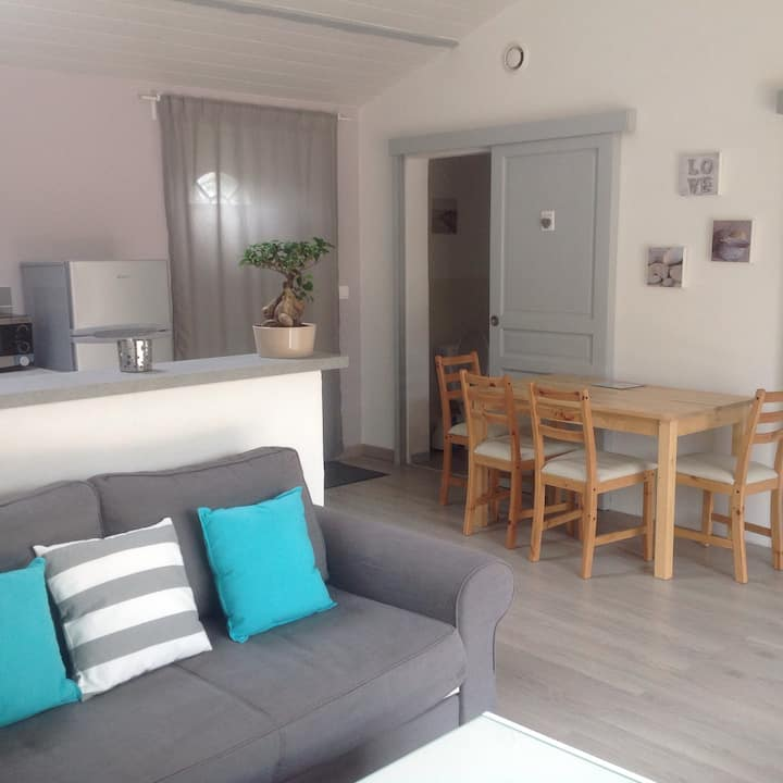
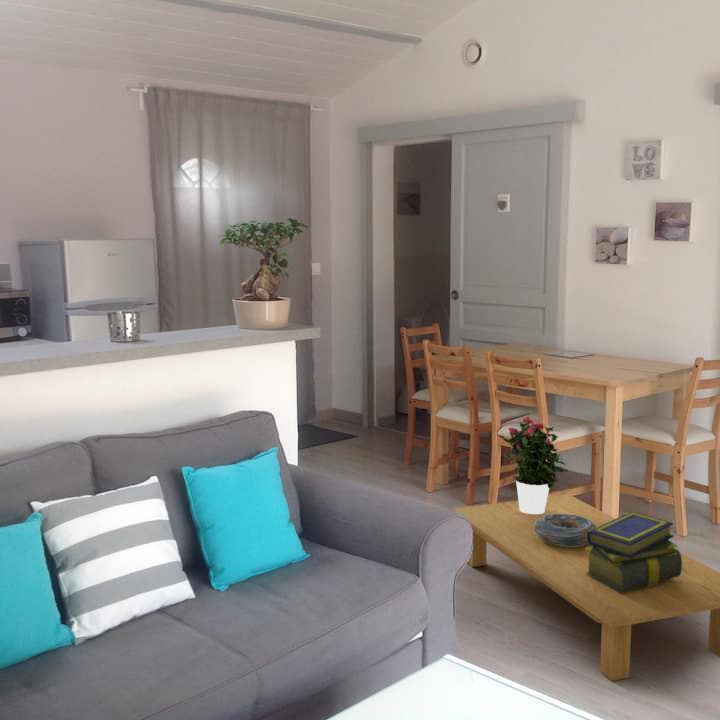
+ potted flower [496,416,570,514]
+ decorative bowl [534,513,596,547]
+ stack of books [585,511,682,593]
+ coffee table [451,493,720,682]
